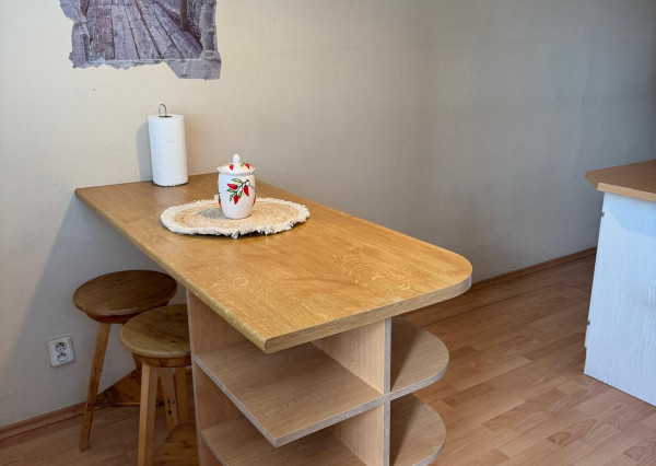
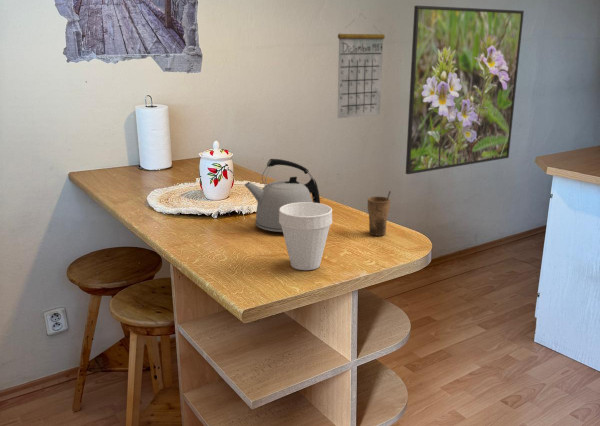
+ kettle [243,158,321,233]
+ calendar [337,13,386,119]
+ cup [367,190,392,237]
+ cup [279,202,333,271]
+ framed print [405,5,525,175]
